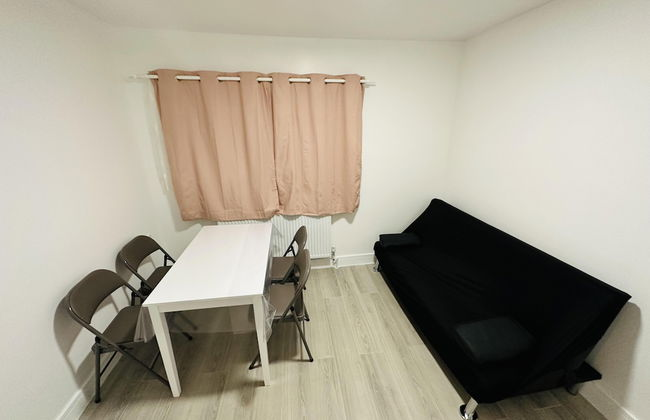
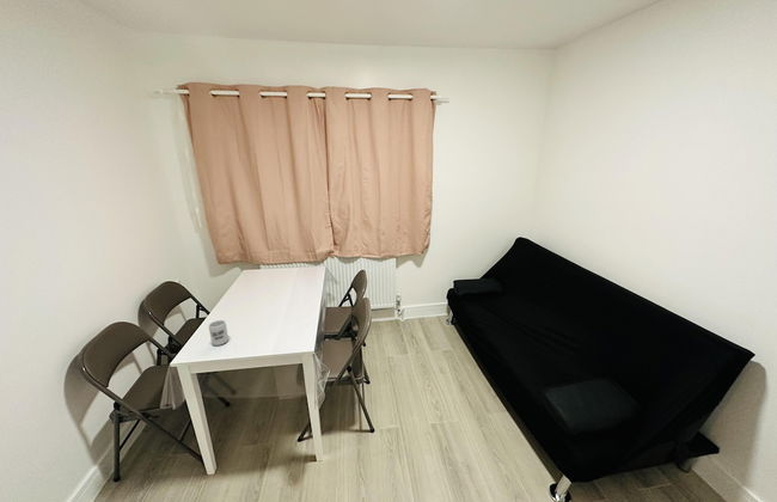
+ cup [208,319,230,347]
